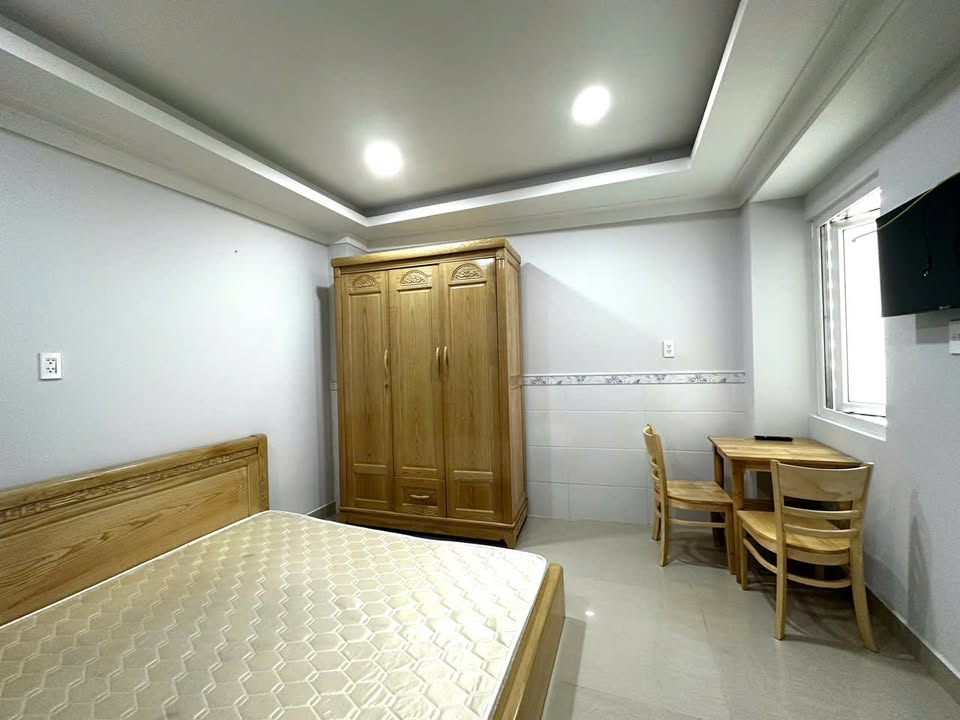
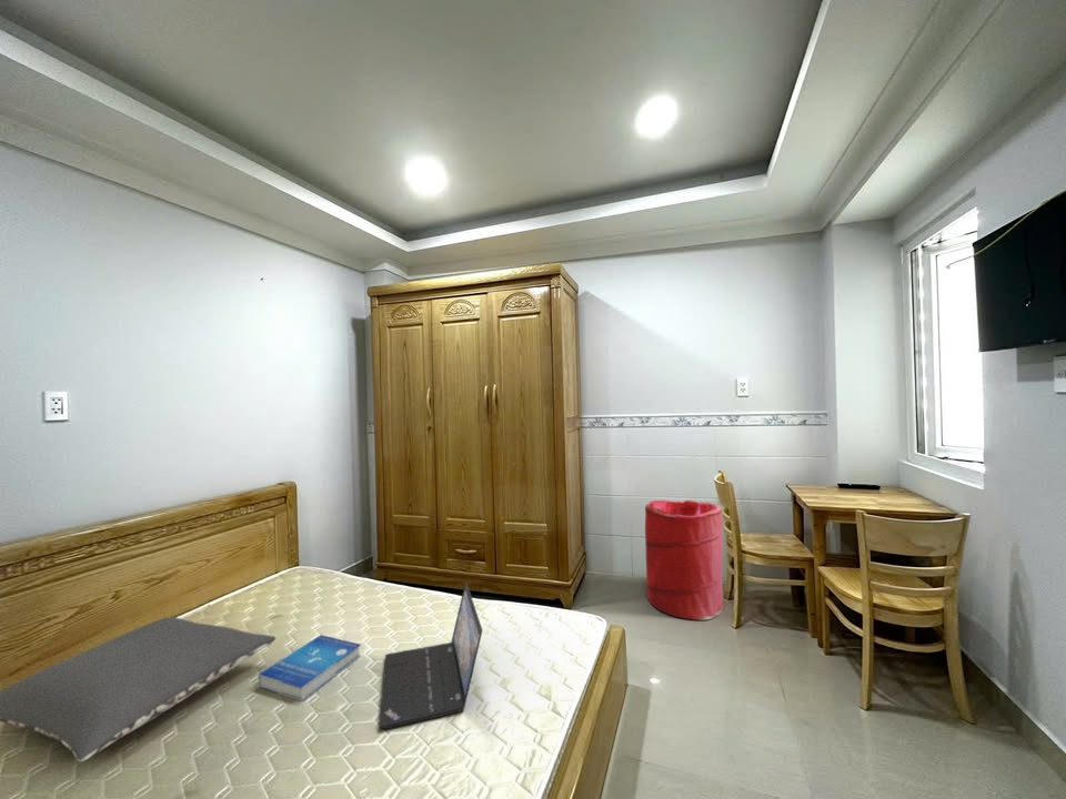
+ book [258,634,362,702]
+ laundry hamper [644,499,724,621]
+ pillow [0,616,276,762]
+ laptop [378,581,483,730]
